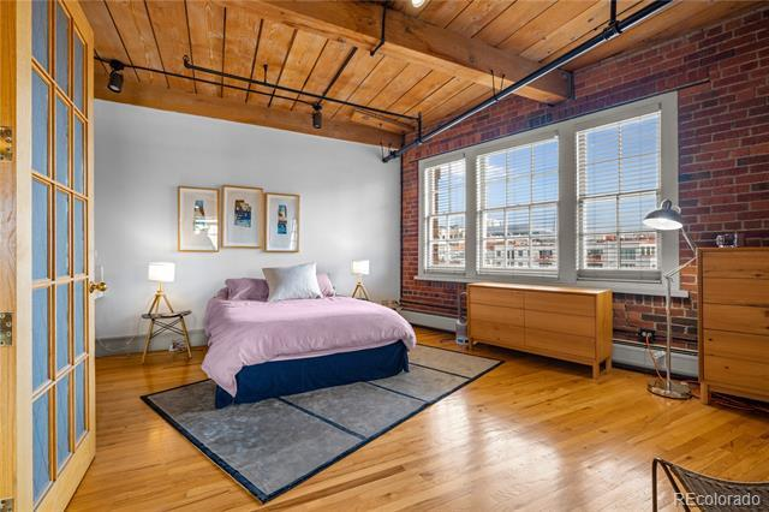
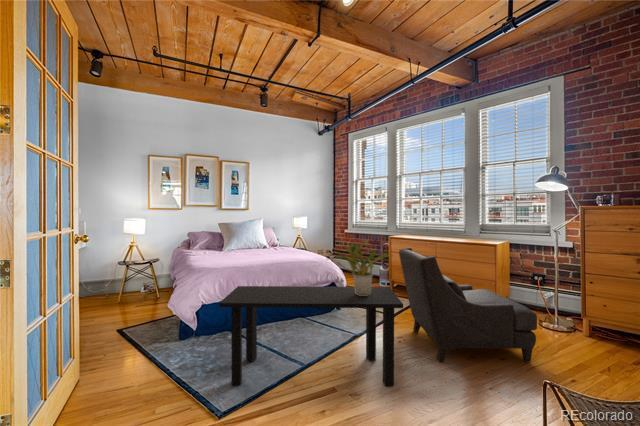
+ armchair [398,246,538,363]
+ potted plant [325,239,395,296]
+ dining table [218,285,404,387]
